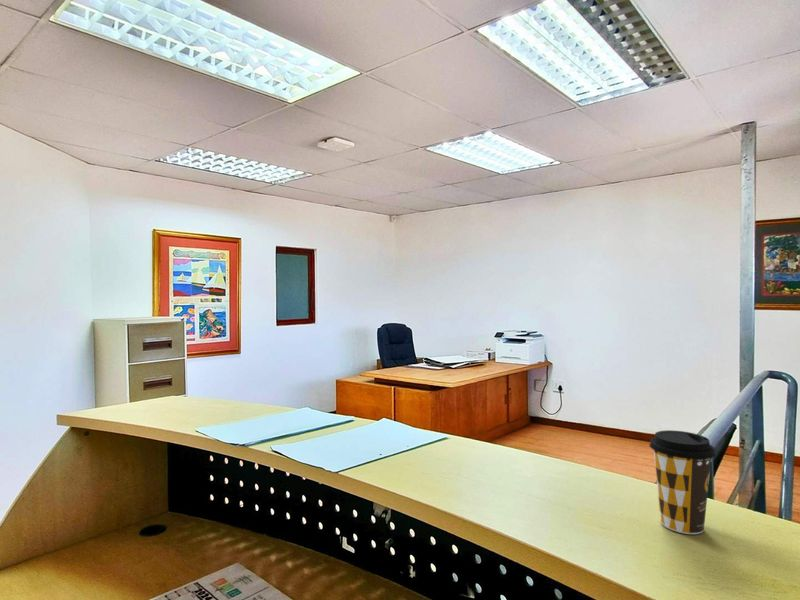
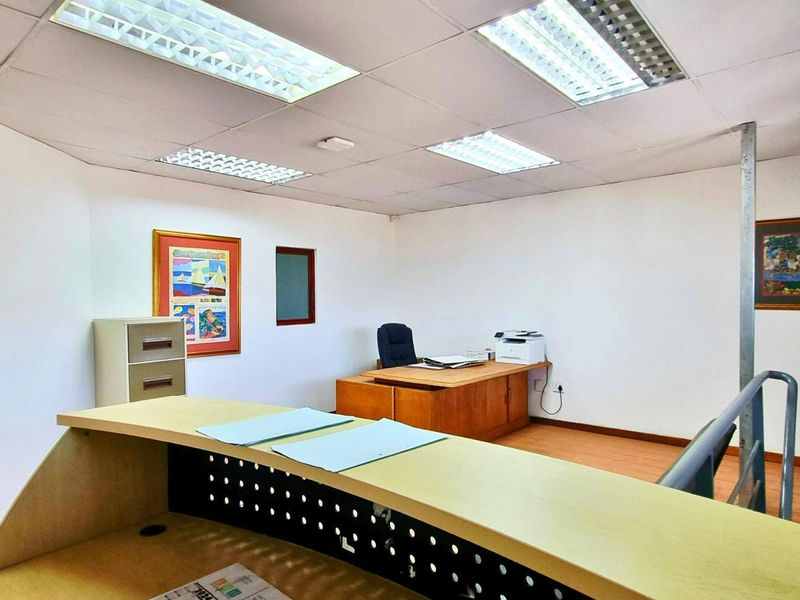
- coffee cup [648,429,717,535]
